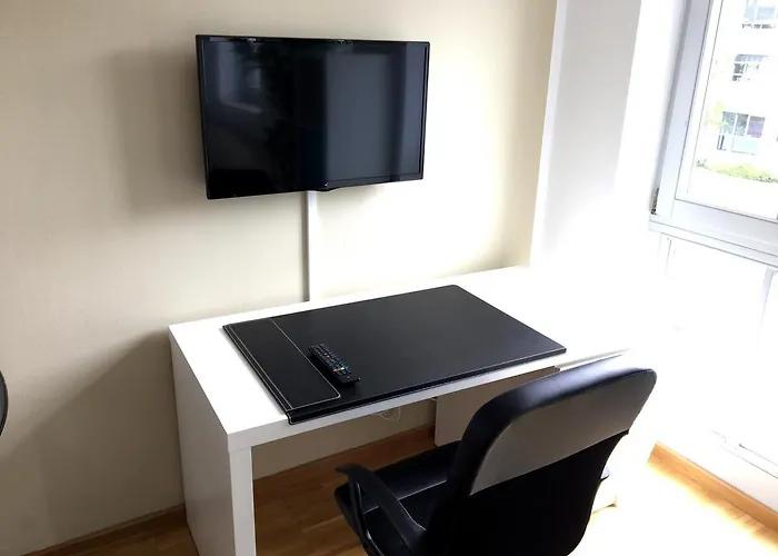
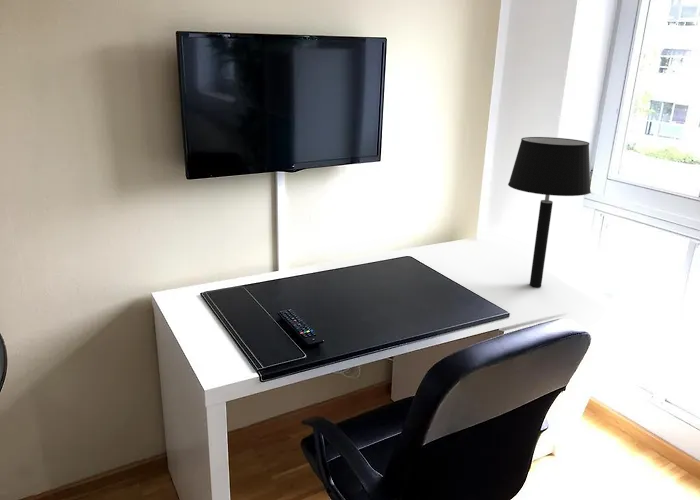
+ table lamp [507,136,592,288]
